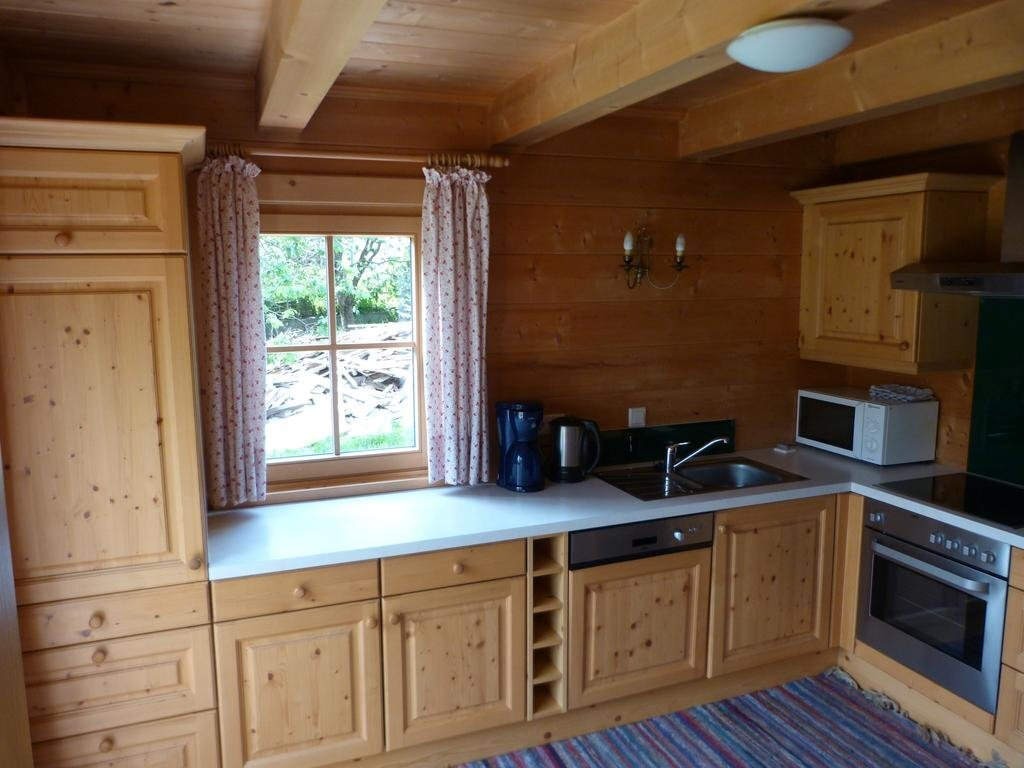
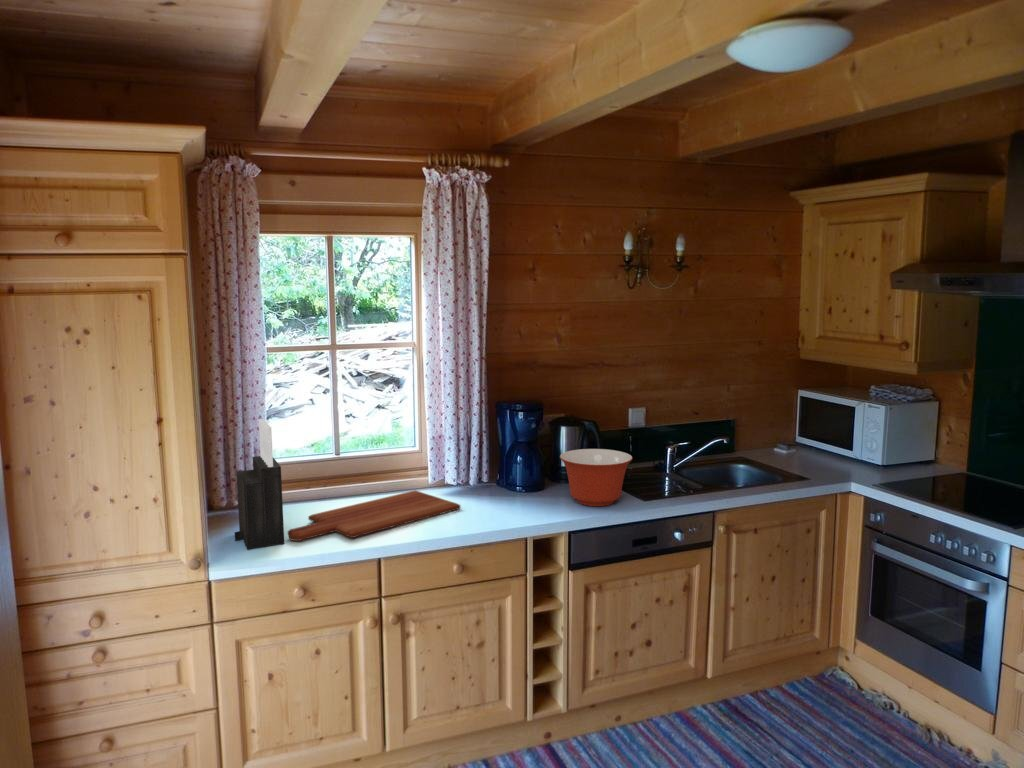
+ knife block [234,418,285,550]
+ mixing bowl [559,448,633,507]
+ cutting board [287,489,461,542]
